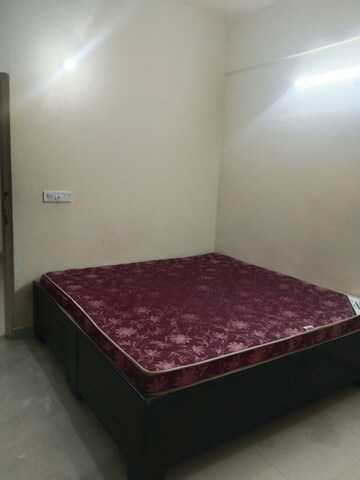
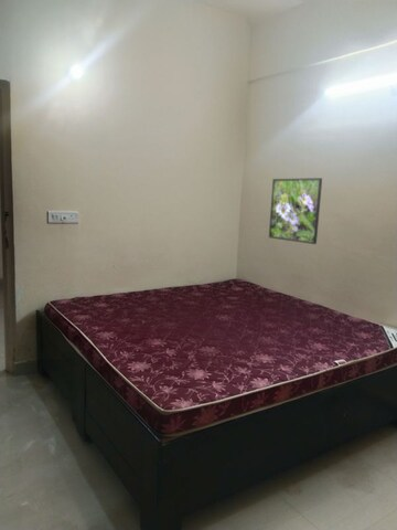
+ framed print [268,177,323,245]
